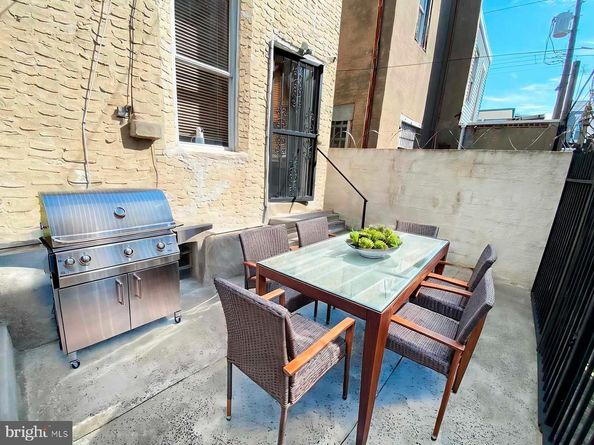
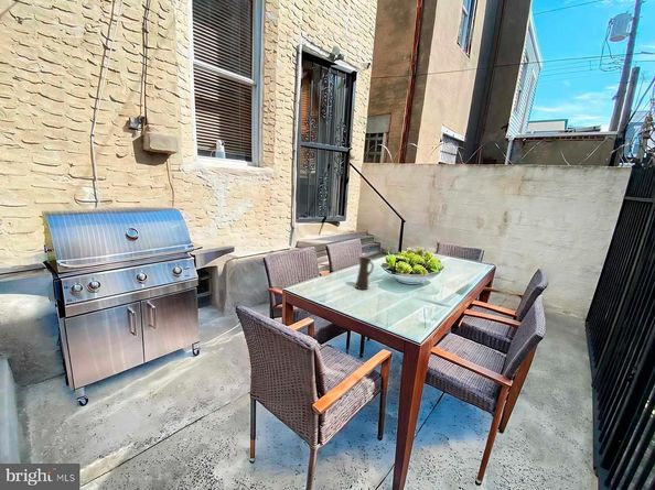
+ pitcher [354,255,375,291]
